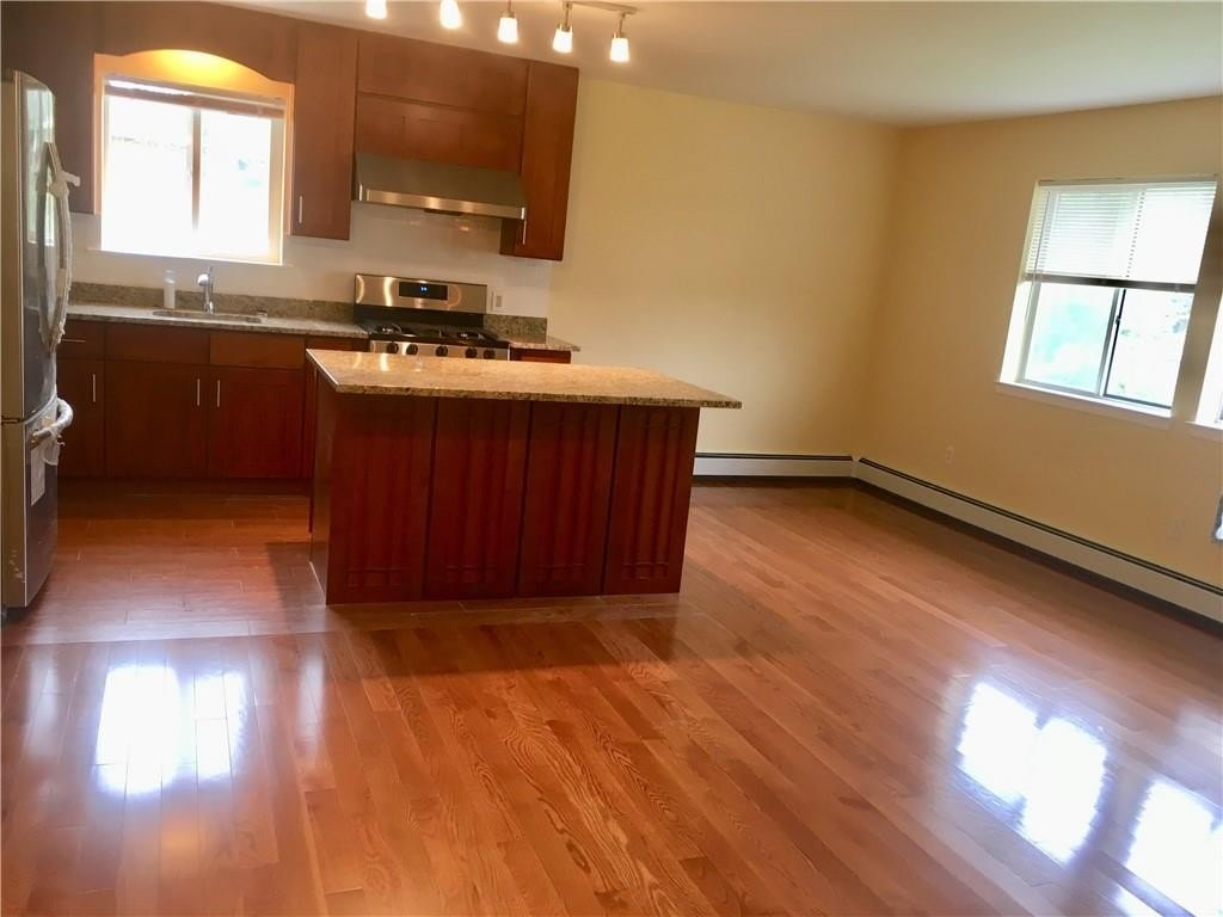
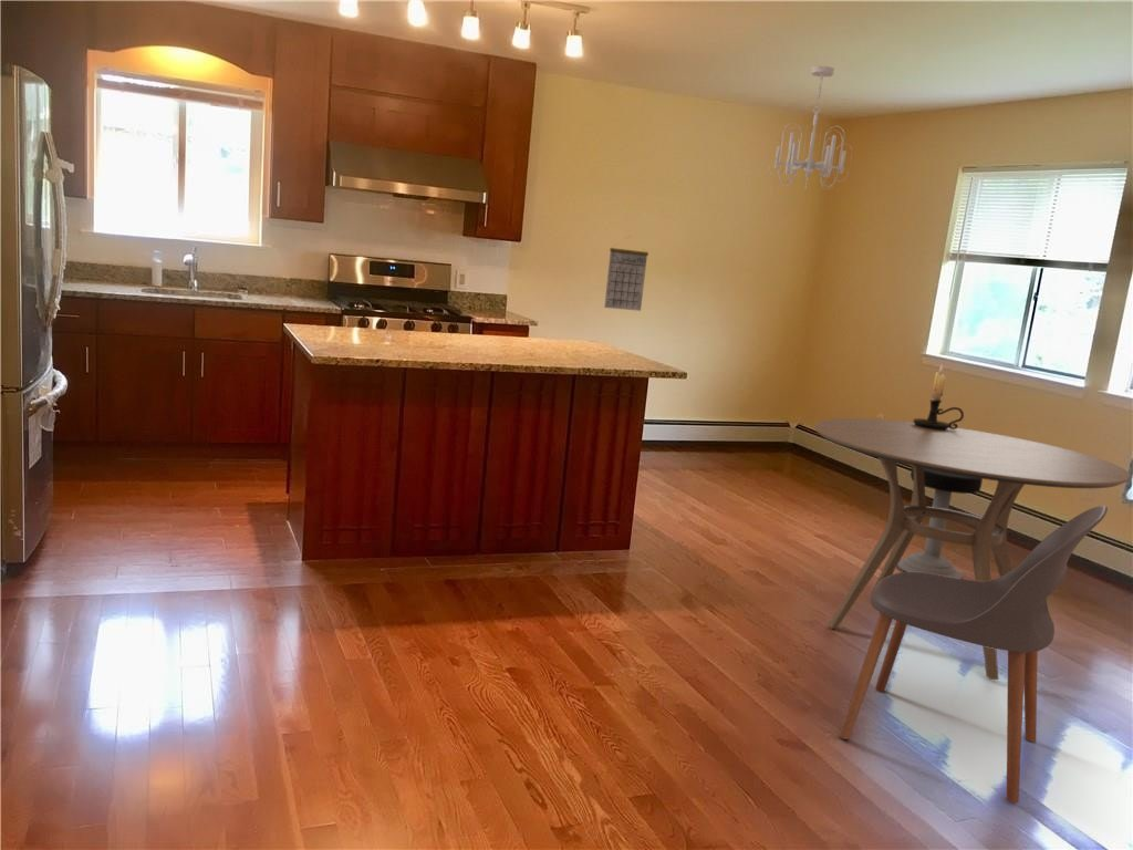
+ chandelier [767,65,853,190]
+ candle holder [913,362,965,431]
+ chair [838,505,1109,805]
+ stool [896,466,984,579]
+ calendar [603,236,649,312]
+ dining table [814,417,1132,681]
